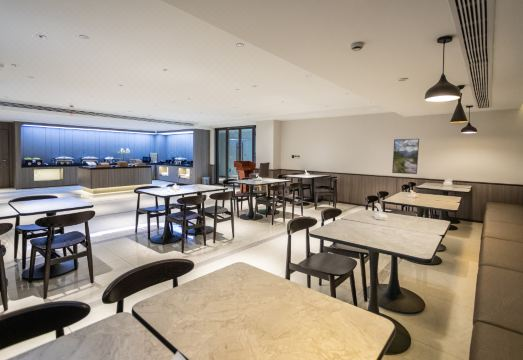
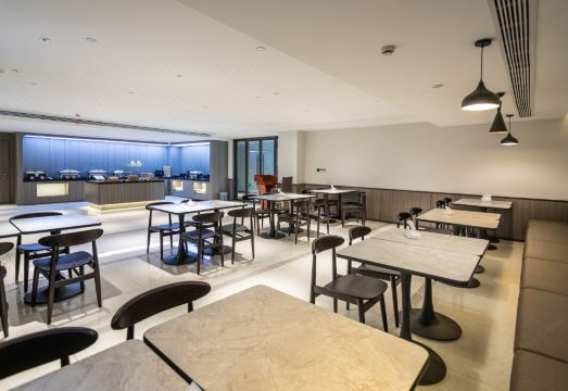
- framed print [391,138,420,175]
